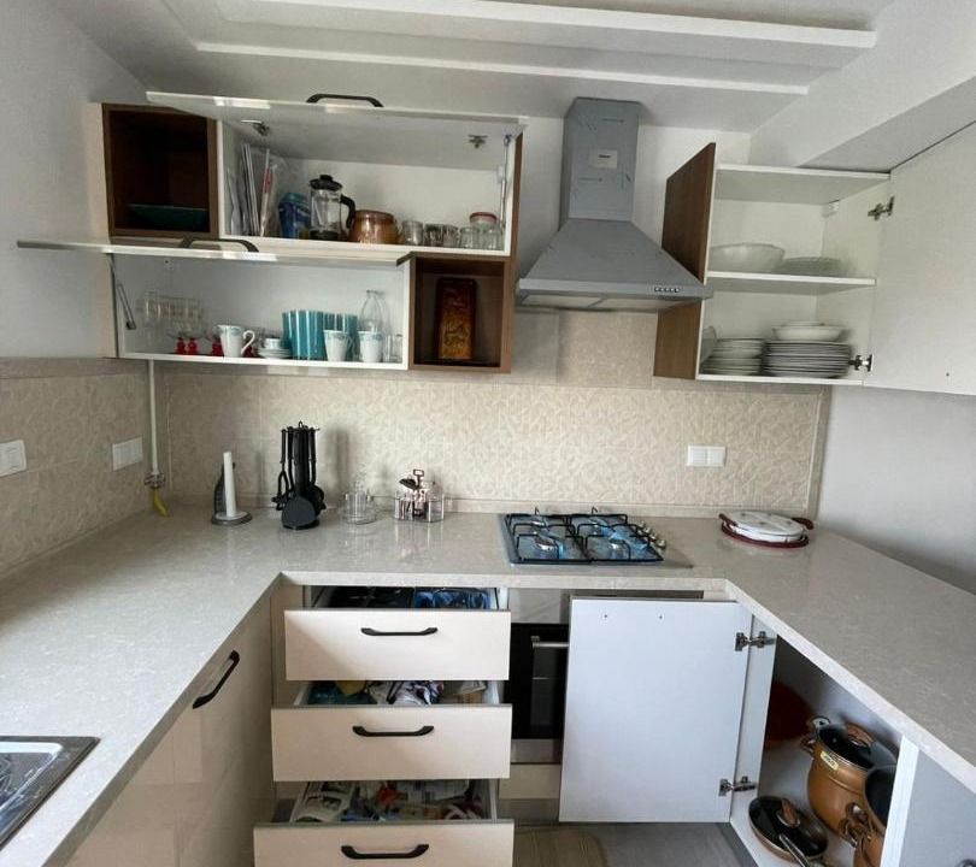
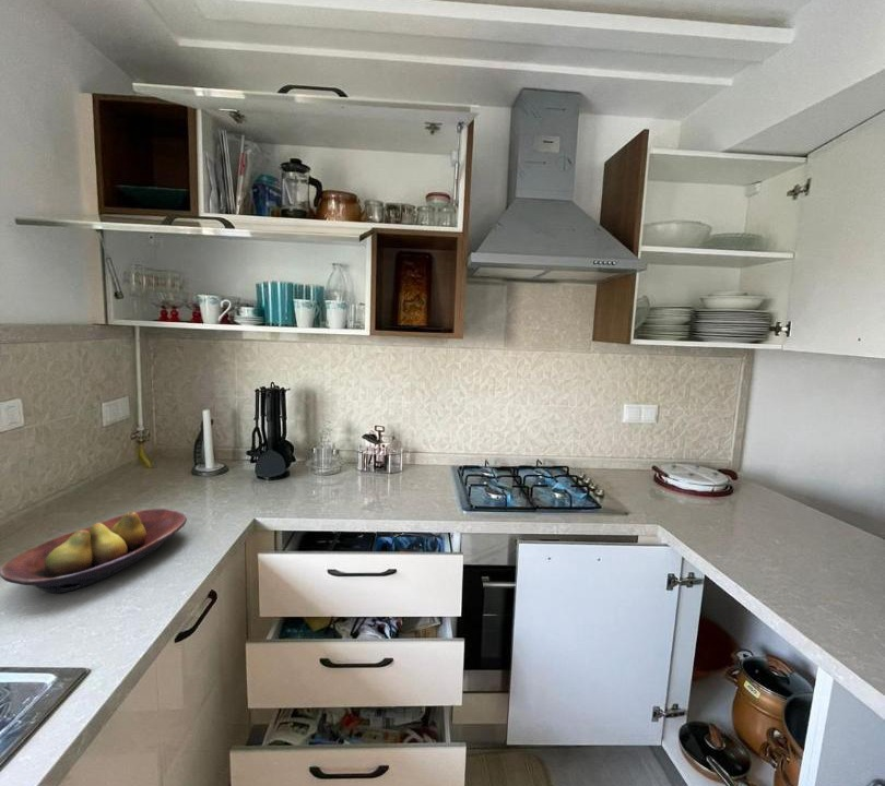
+ fruit bowl [0,508,188,594]
